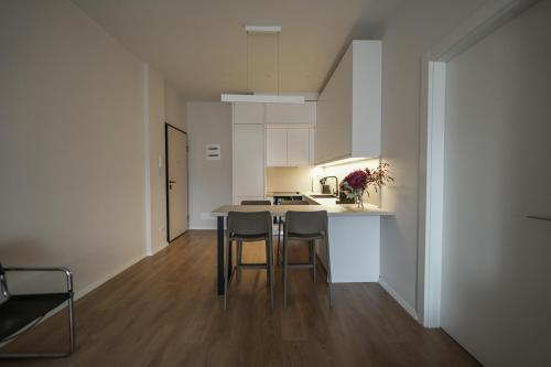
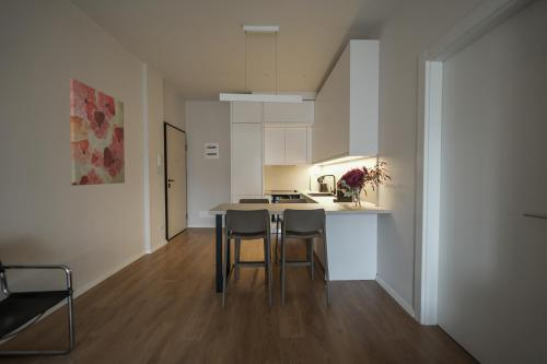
+ wall art [69,78,126,187]
